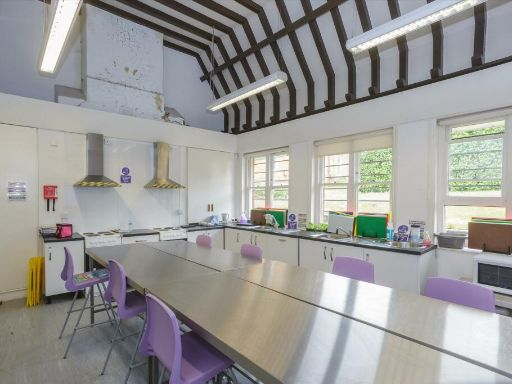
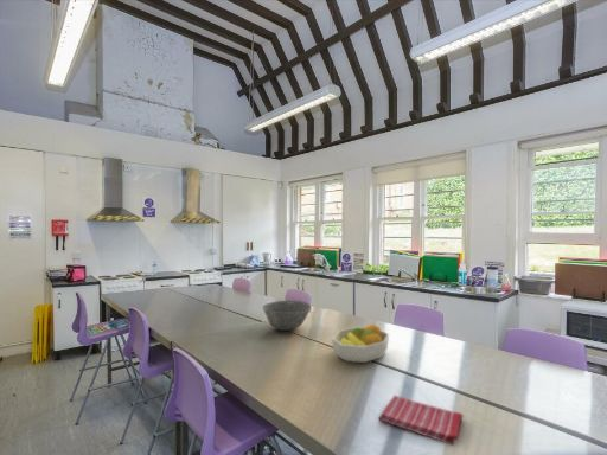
+ dish towel [377,395,464,446]
+ fruit bowl [331,322,390,364]
+ bowl [261,300,312,332]
